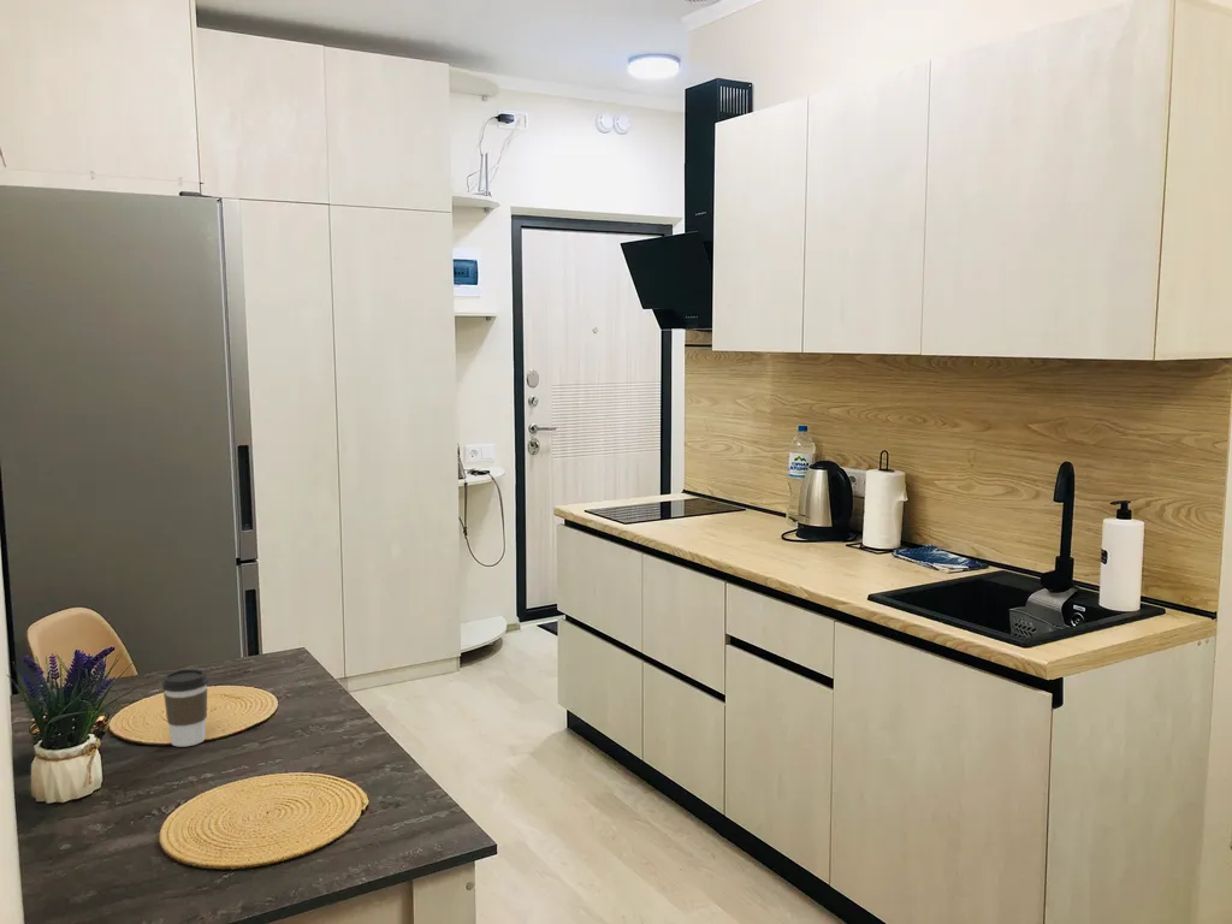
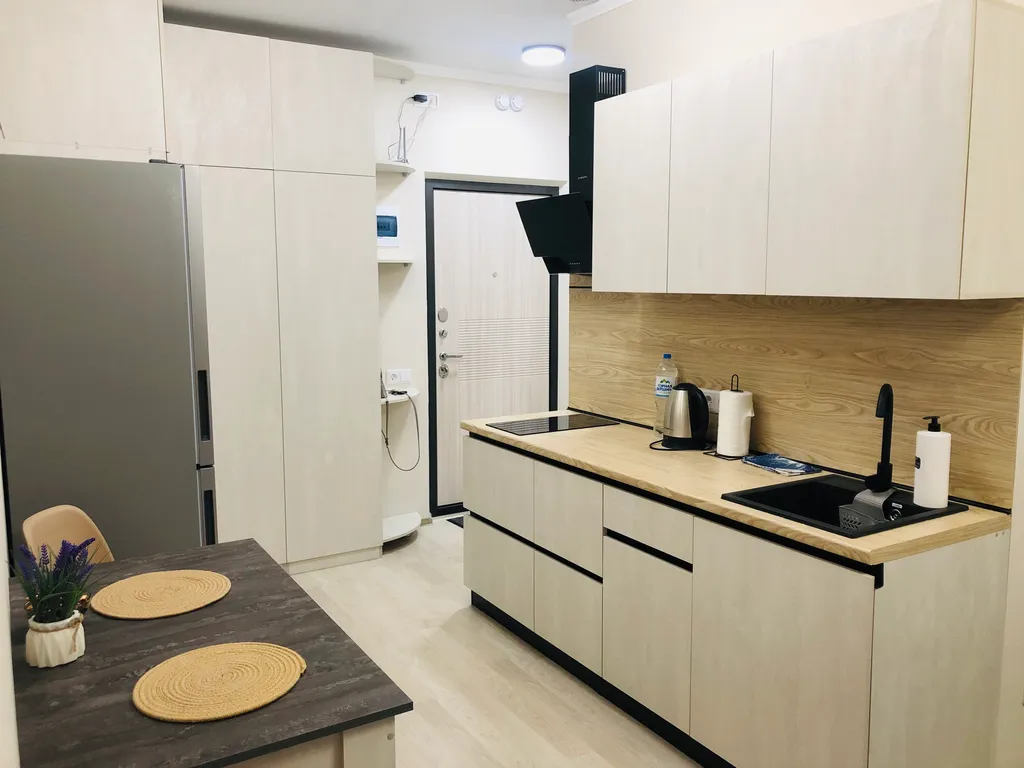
- coffee cup [161,668,209,747]
